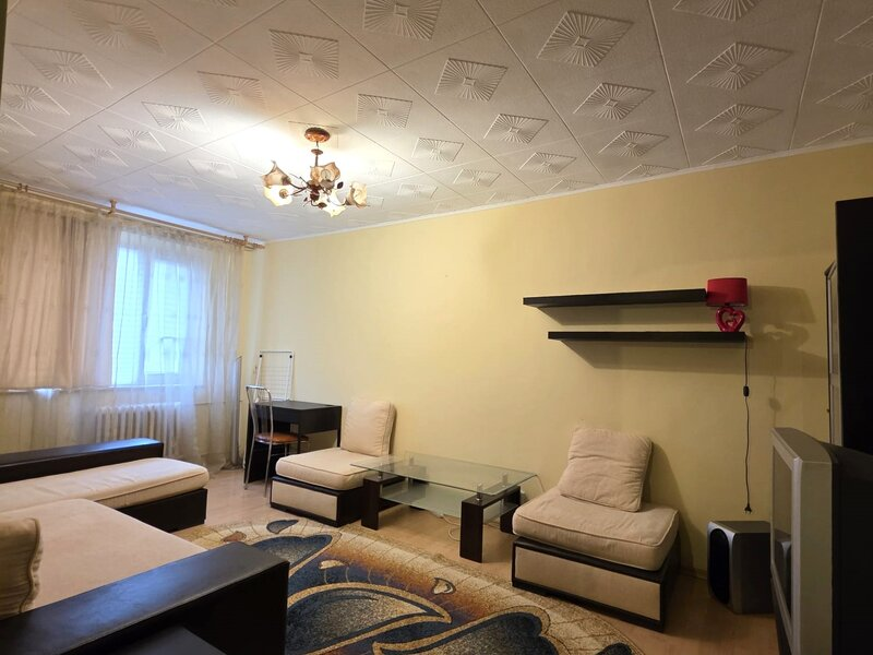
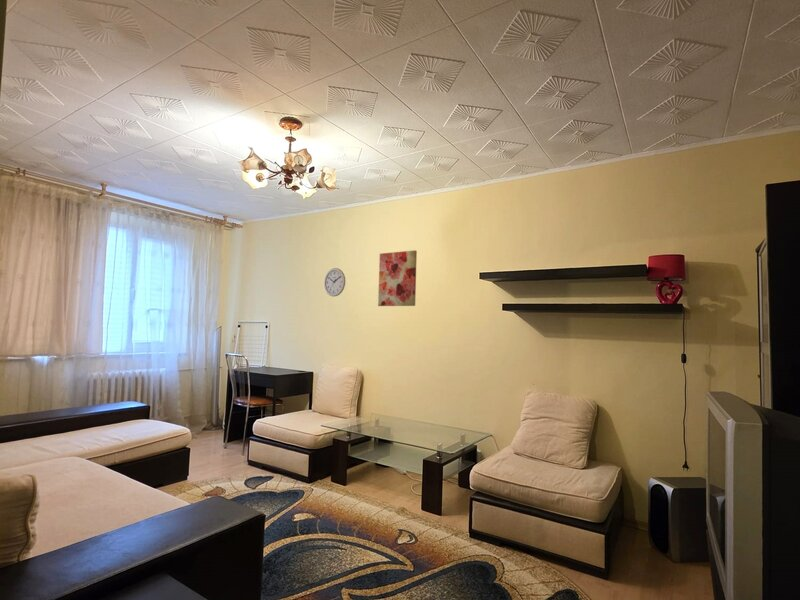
+ wall art [377,249,418,307]
+ wall clock [323,267,346,297]
